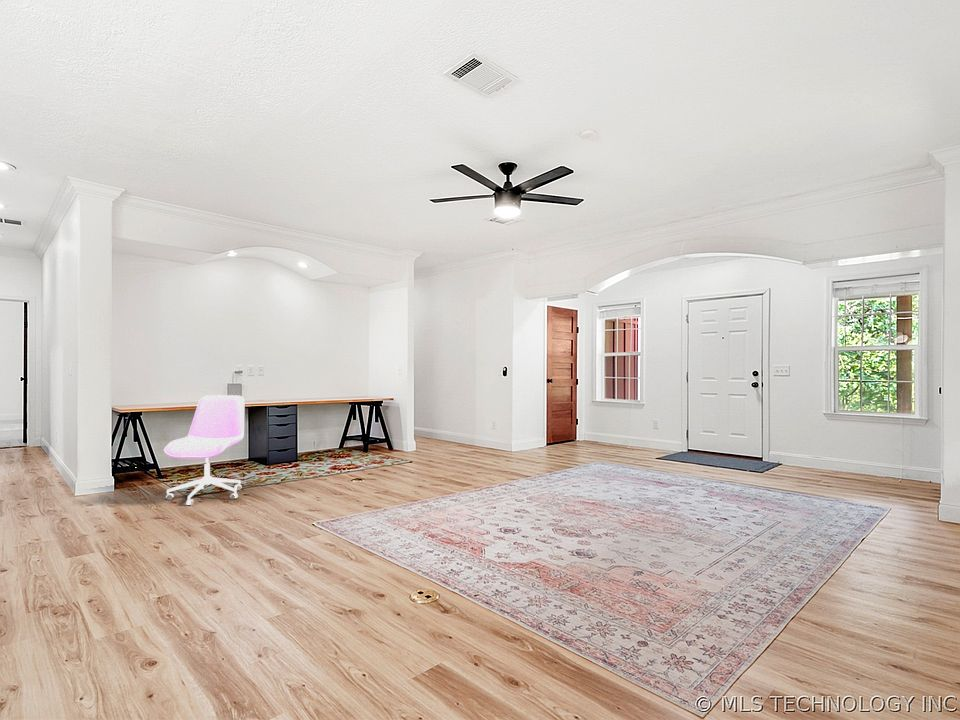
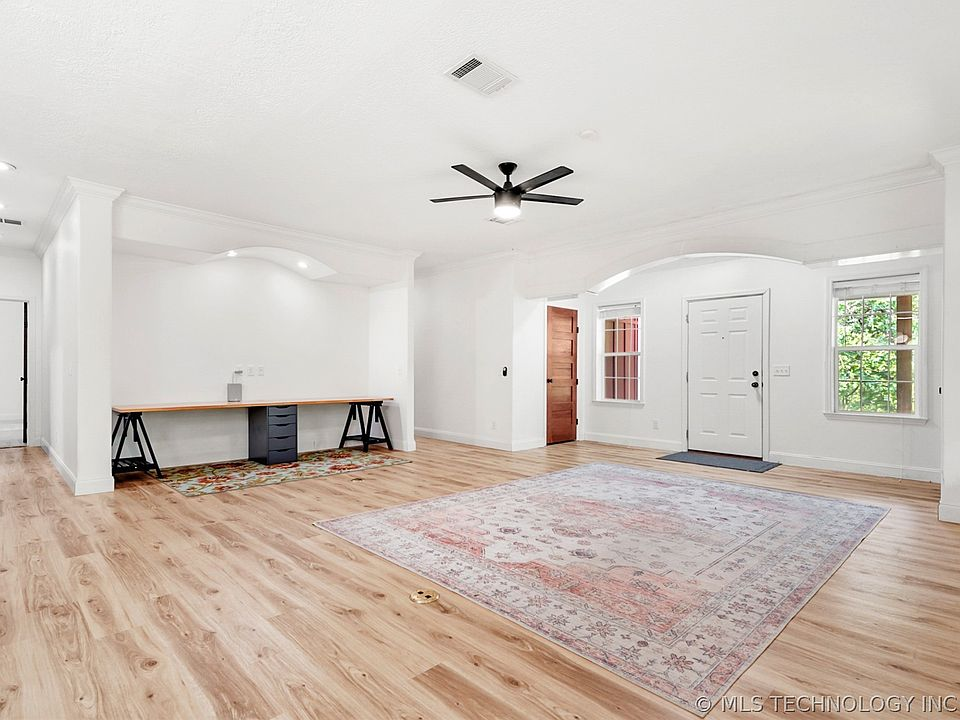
- office chair [163,394,246,507]
